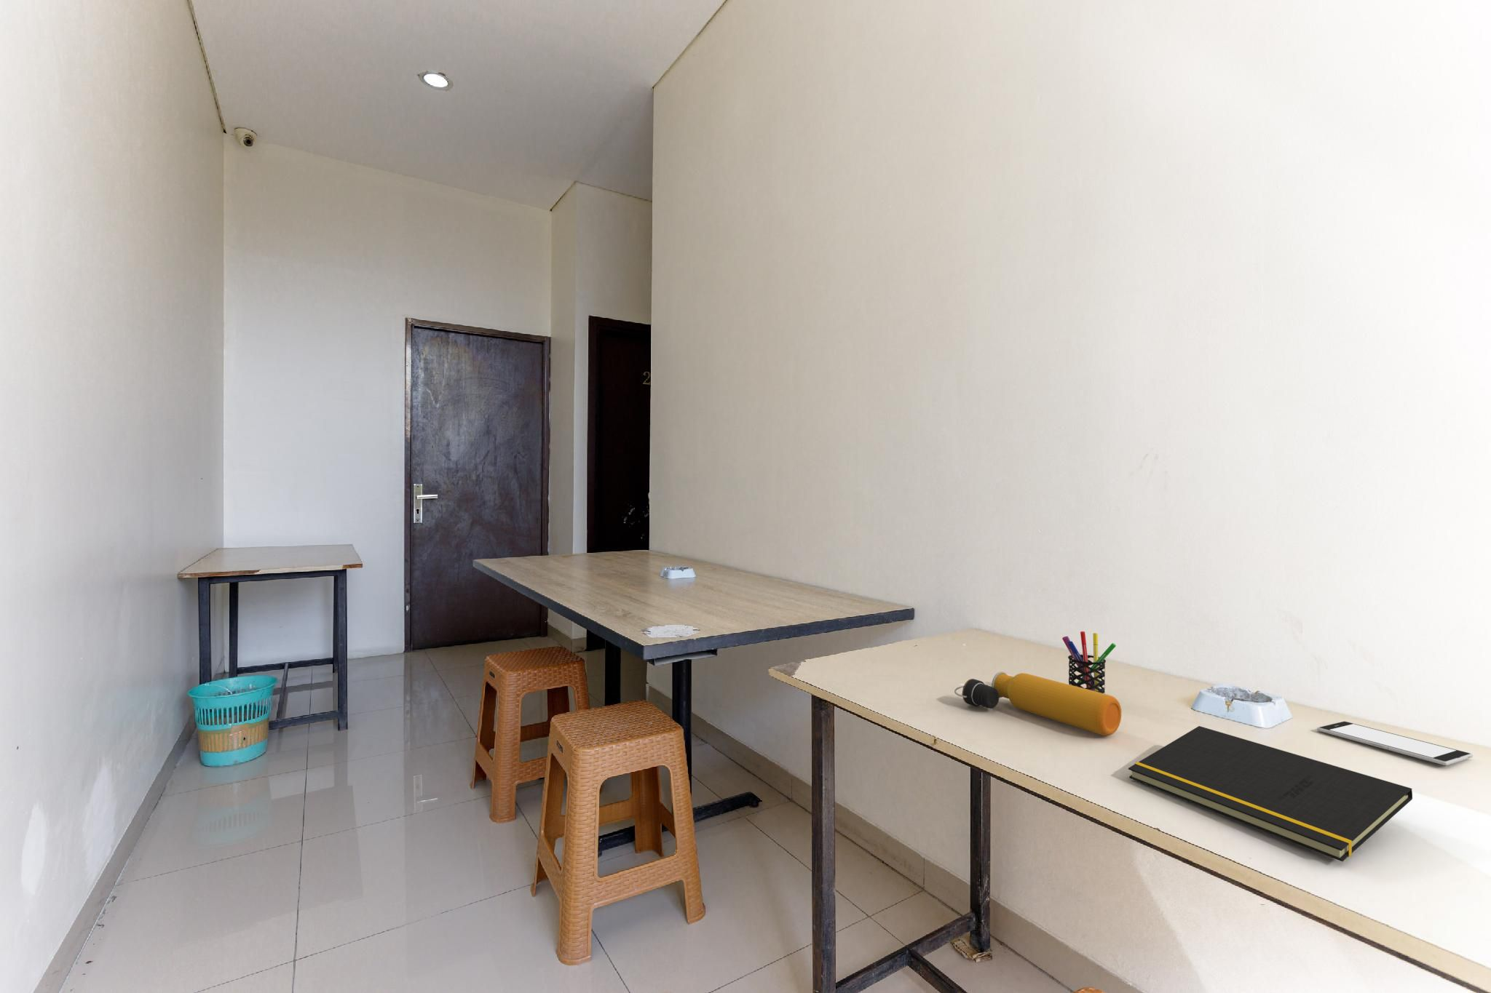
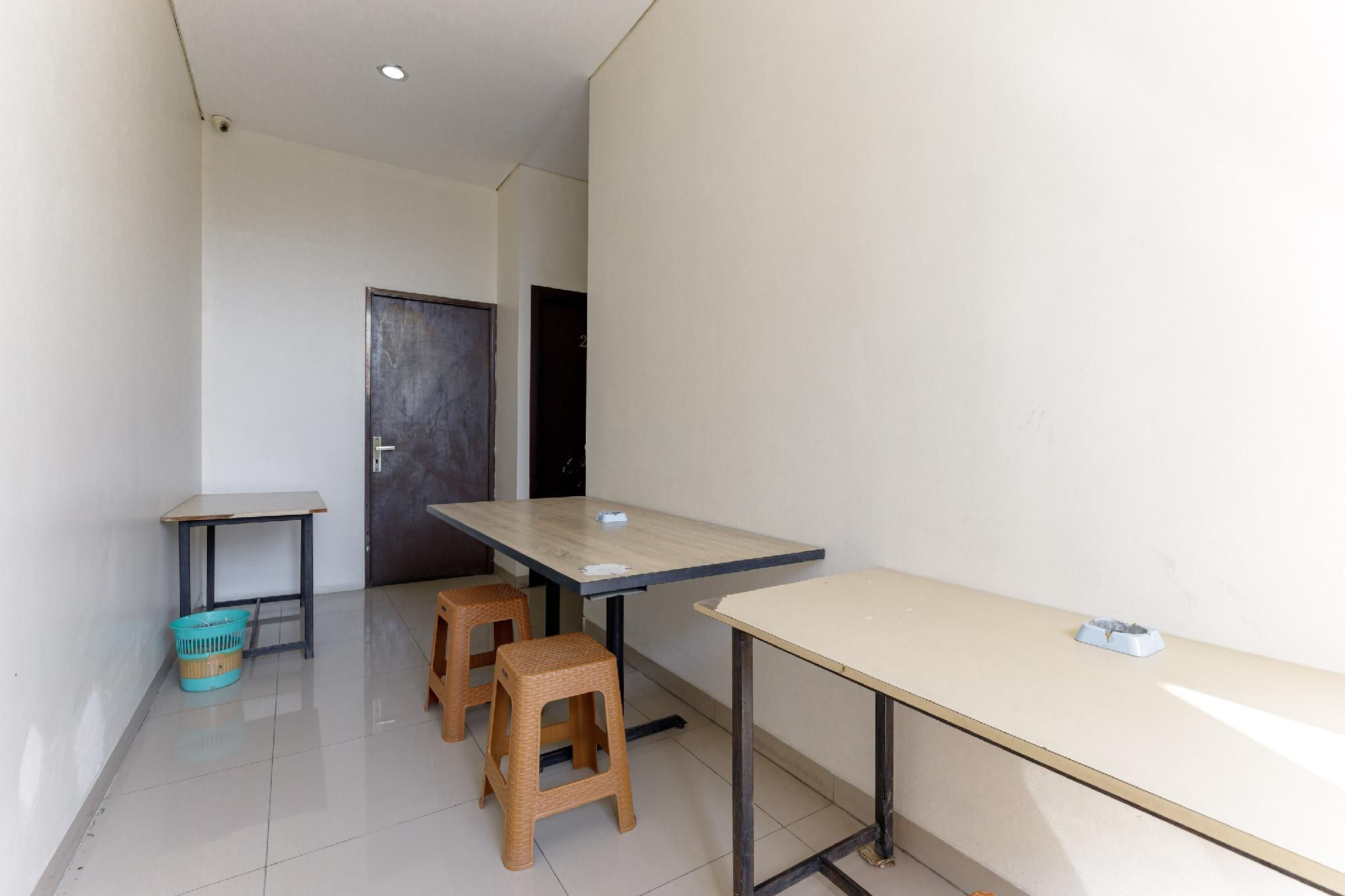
- notepad [1127,725,1413,862]
- water bottle [953,670,1122,736]
- pen holder [1062,631,1116,694]
- smartphone [1316,721,1473,766]
